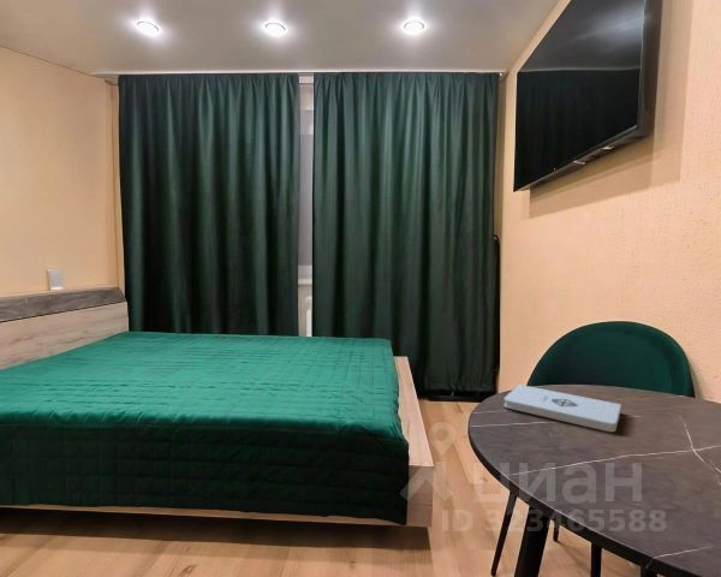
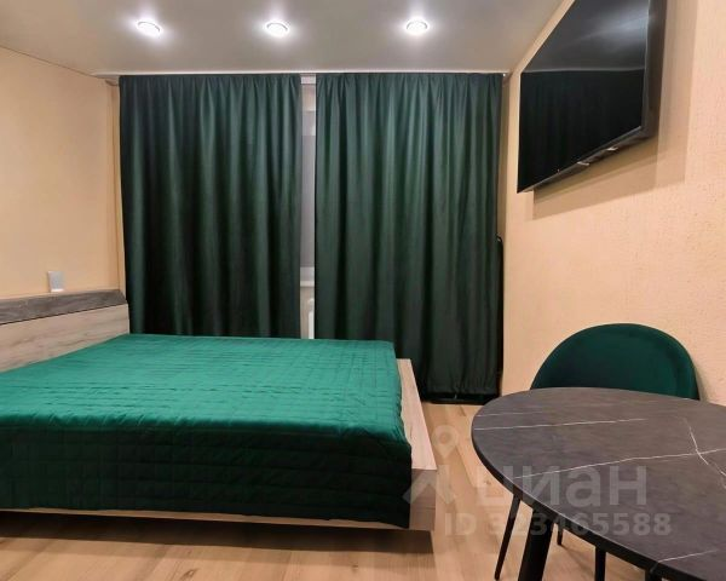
- notepad [502,383,622,433]
